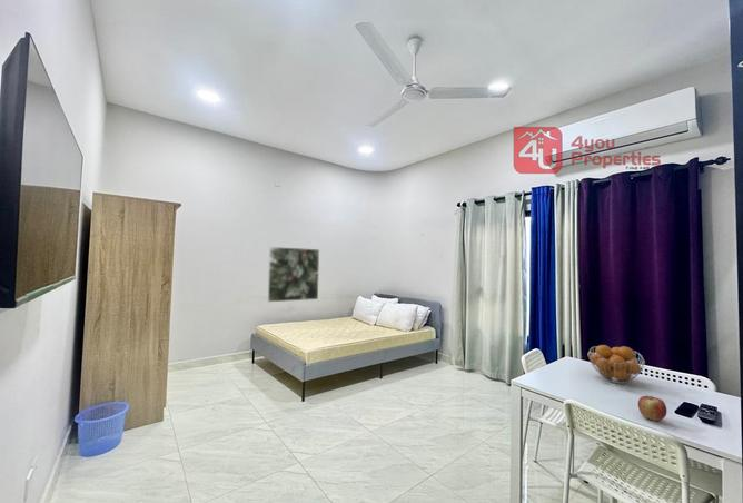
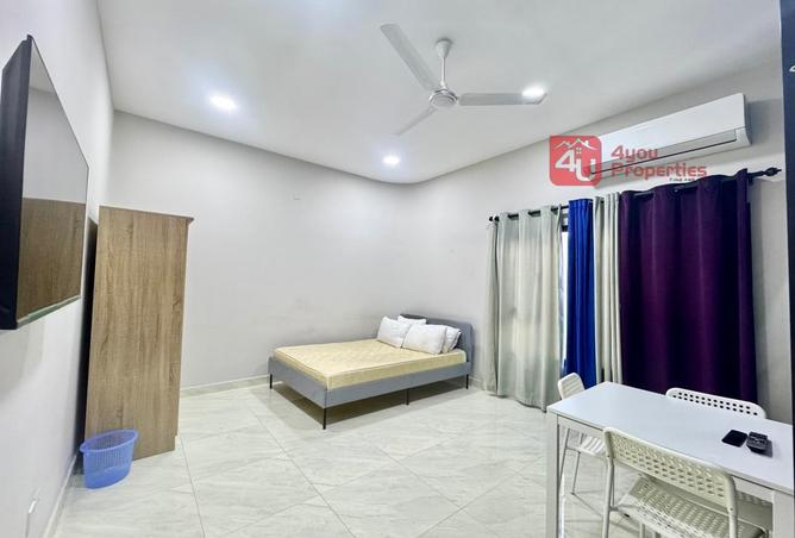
- apple [637,395,667,422]
- fruit basket [586,344,646,385]
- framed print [267,246,320,303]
